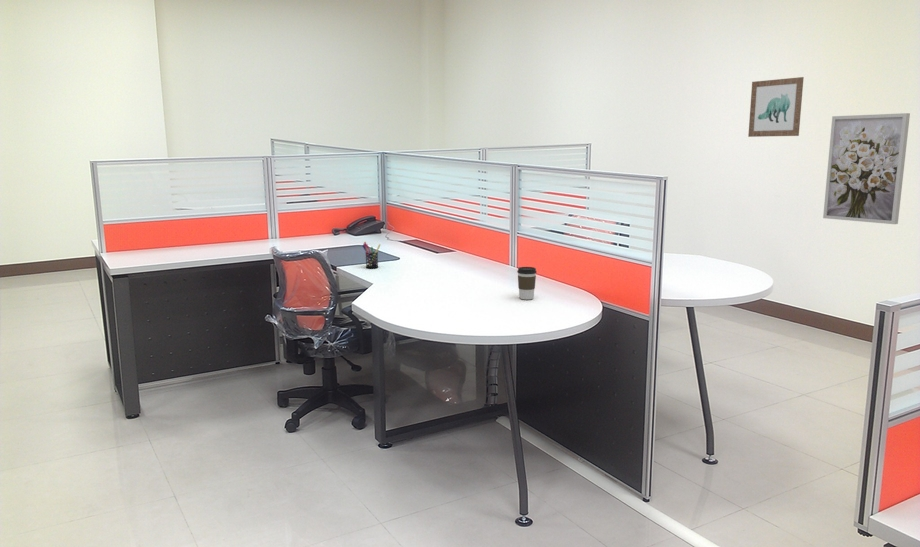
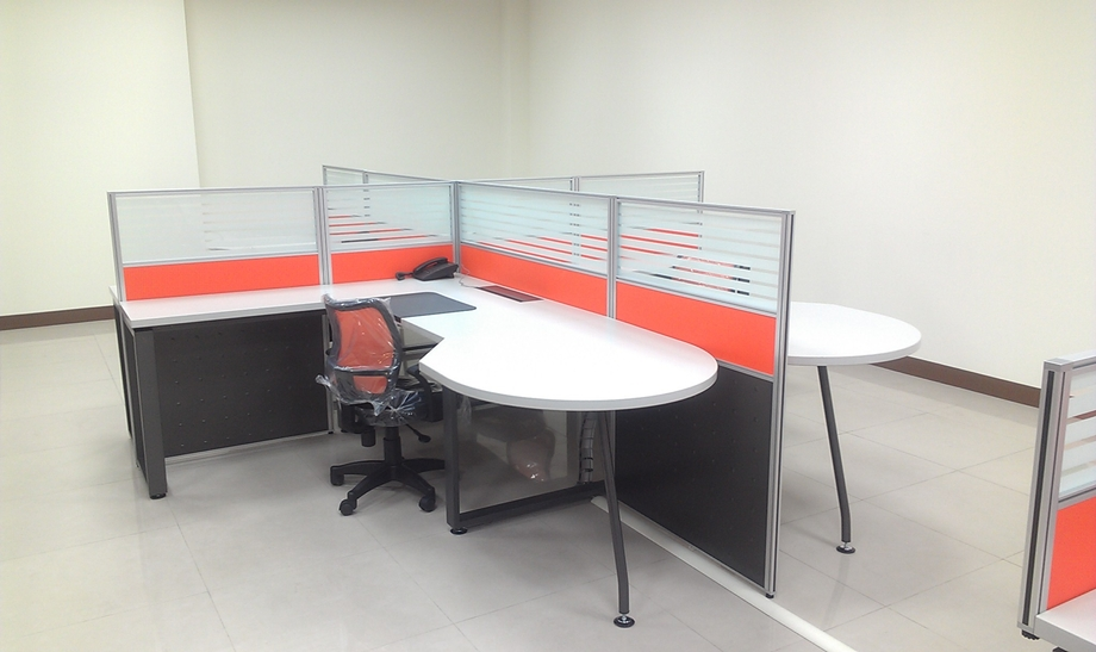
- wall art [747,76,805,138]
- pen holder [362,241,381,269]
- coffee cup [516,266,538,300]
- wall art [822,112,911,225]
